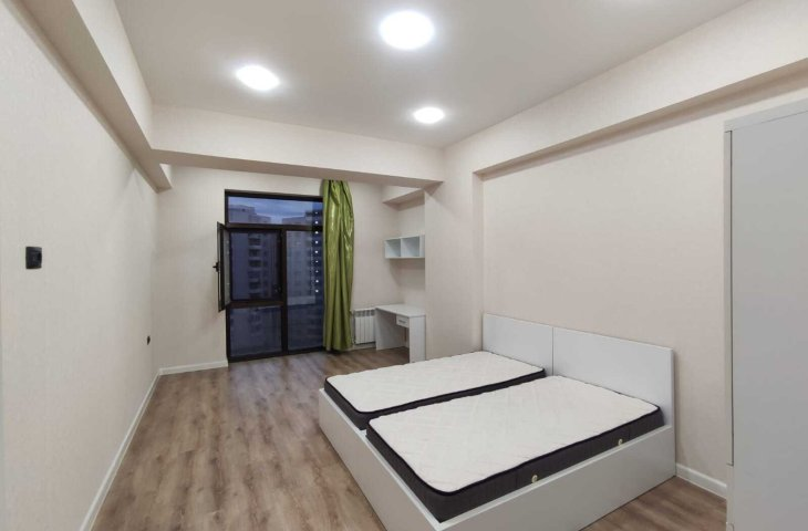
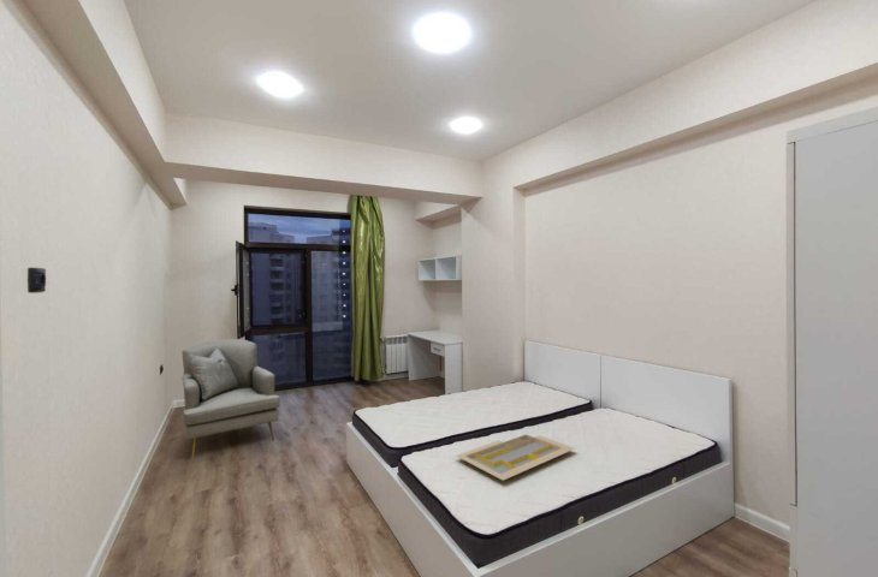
+ armchair [180,338,281,460]
+ serving tray [456,433,576,482]
